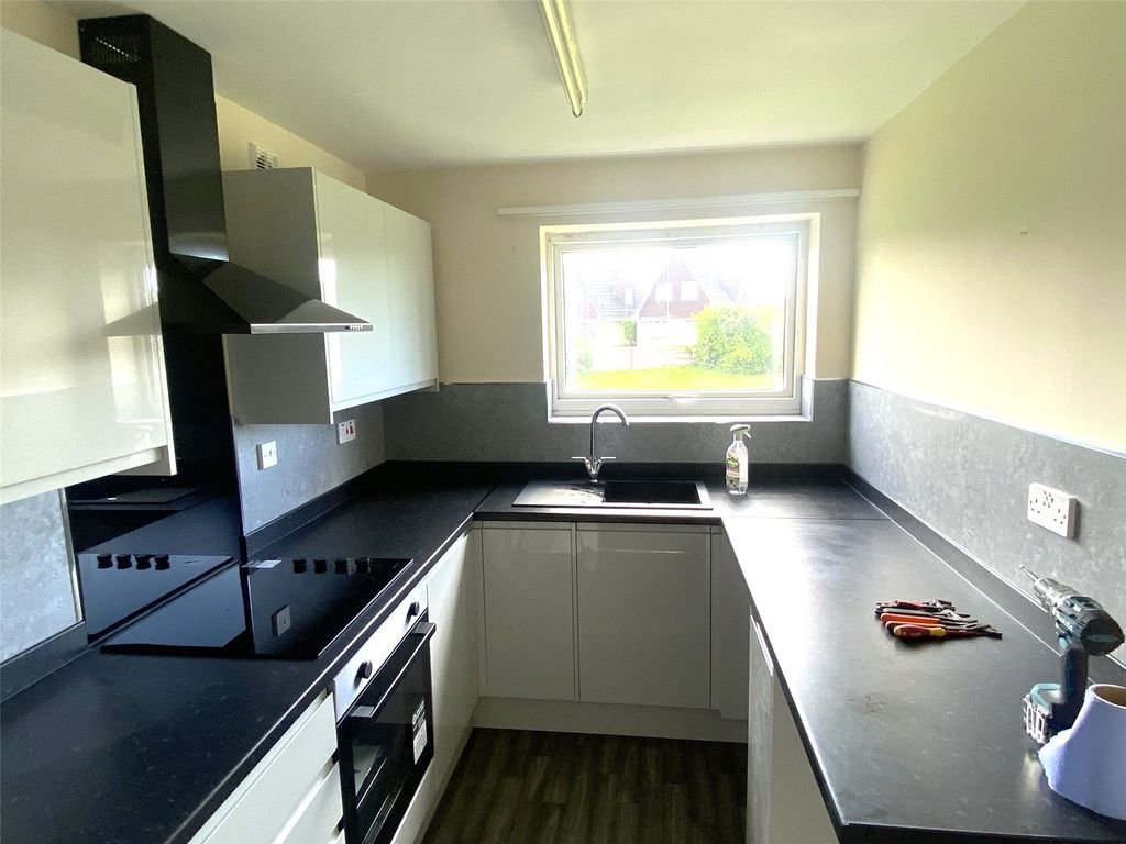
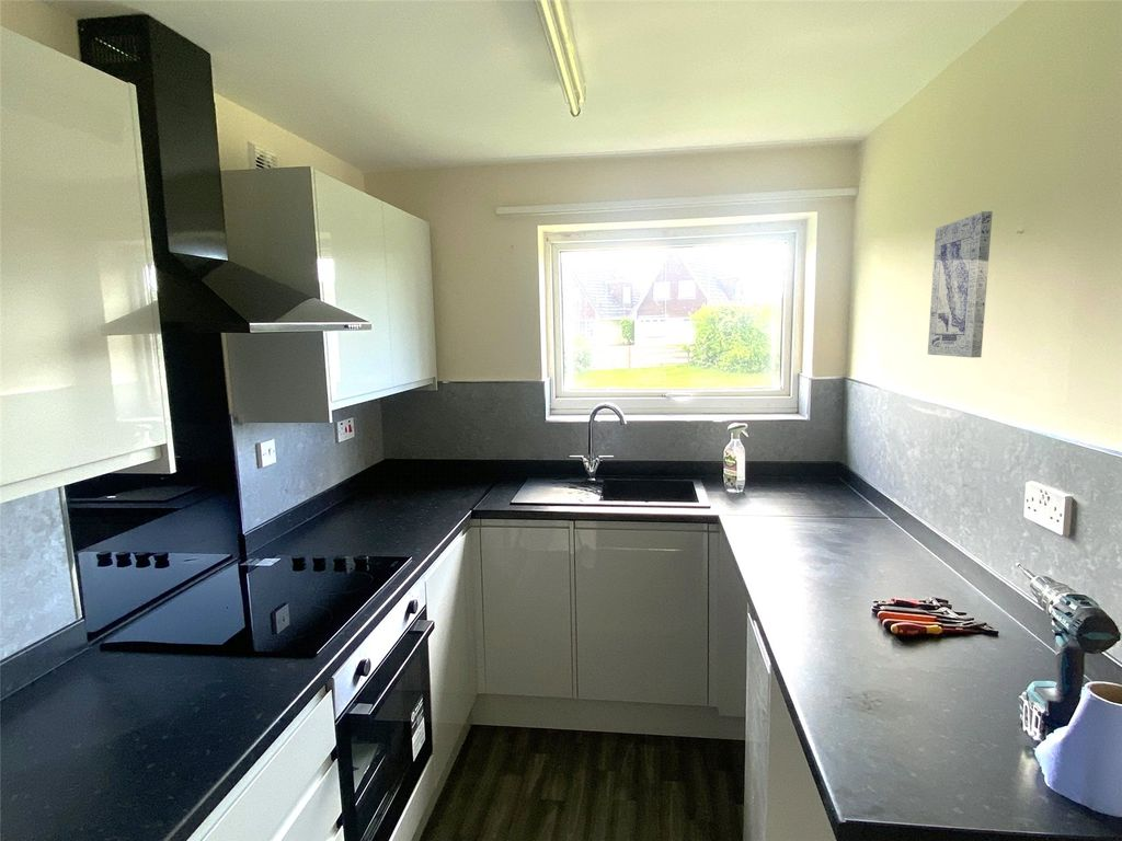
+ wall art [927,210,994,358]
